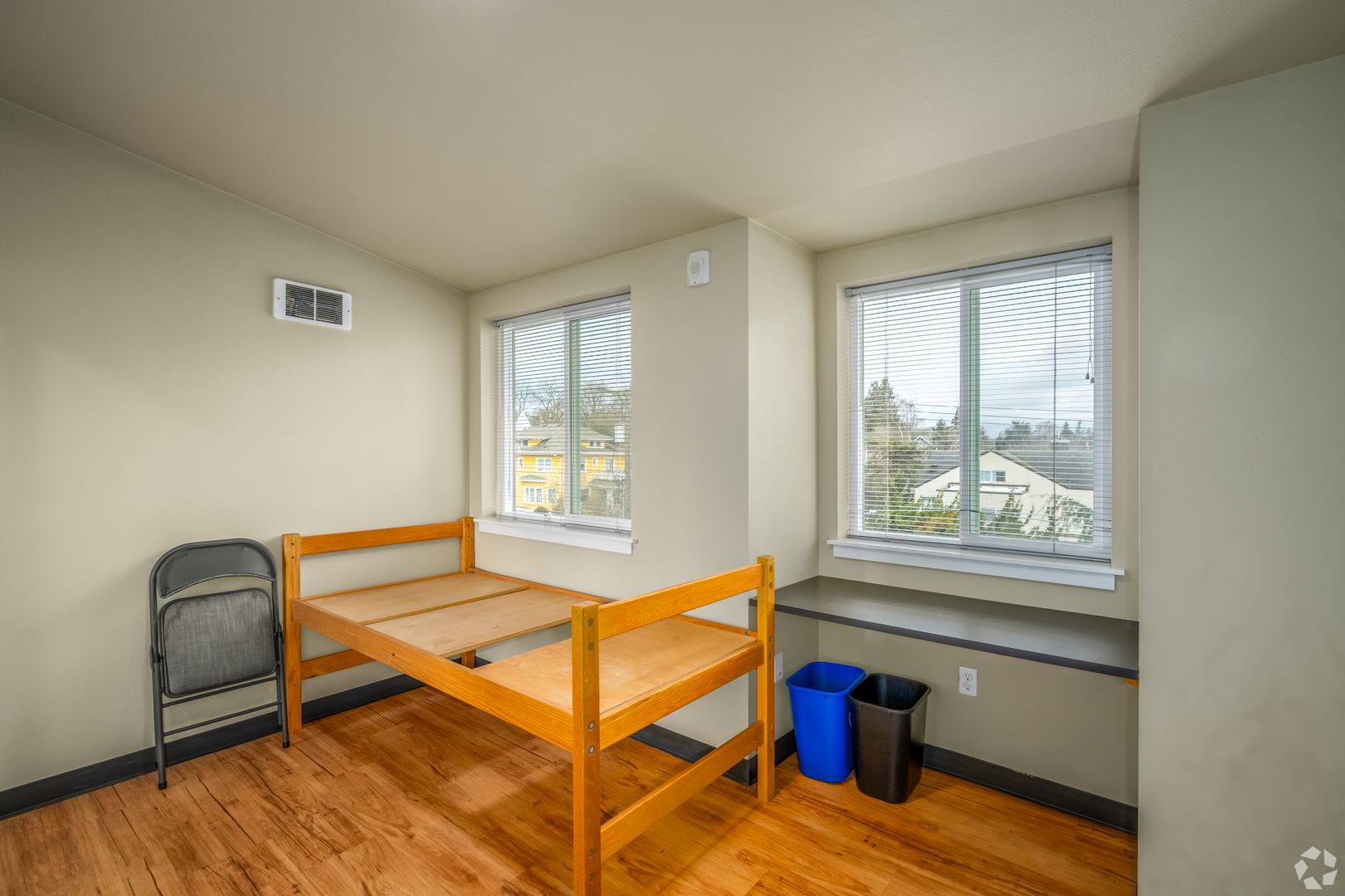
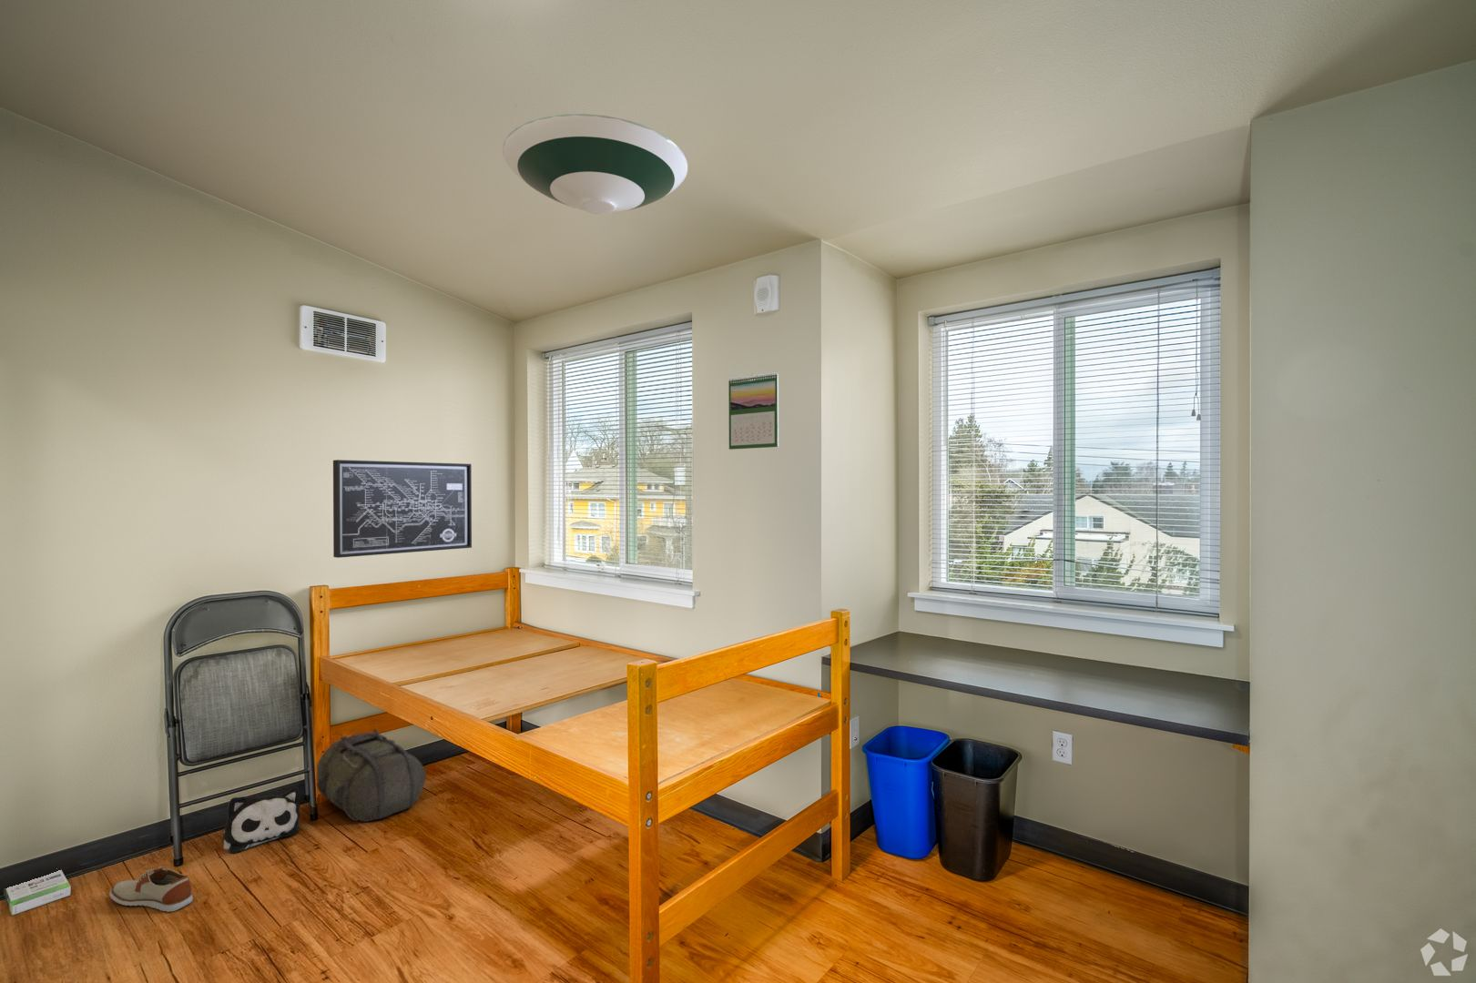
+ plush toy [222,787,301,854]
+ backpack [316,728,427,823]
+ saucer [502,113,688,215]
+ shoe [109,867,194,913]
+ calendar [728,371,779,451]
+ box [2,870,72,916]
+ wall art [333,459,473,558]
